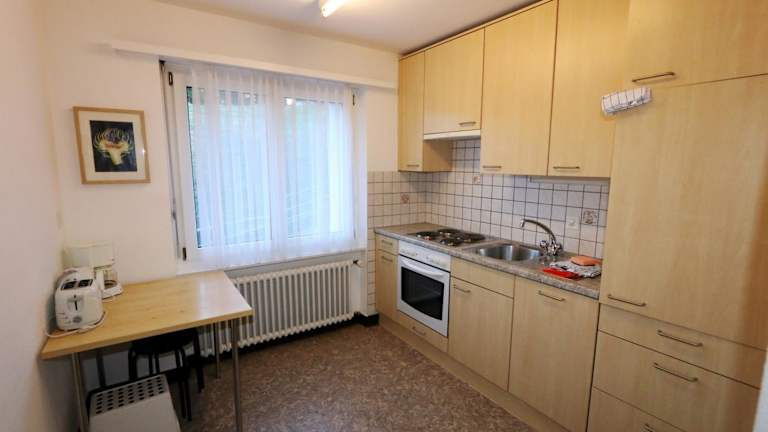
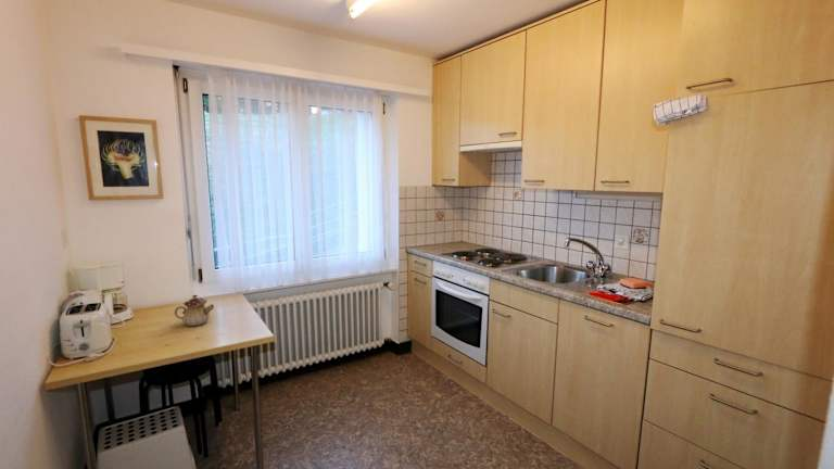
+ teapot [174,294,215,327]
